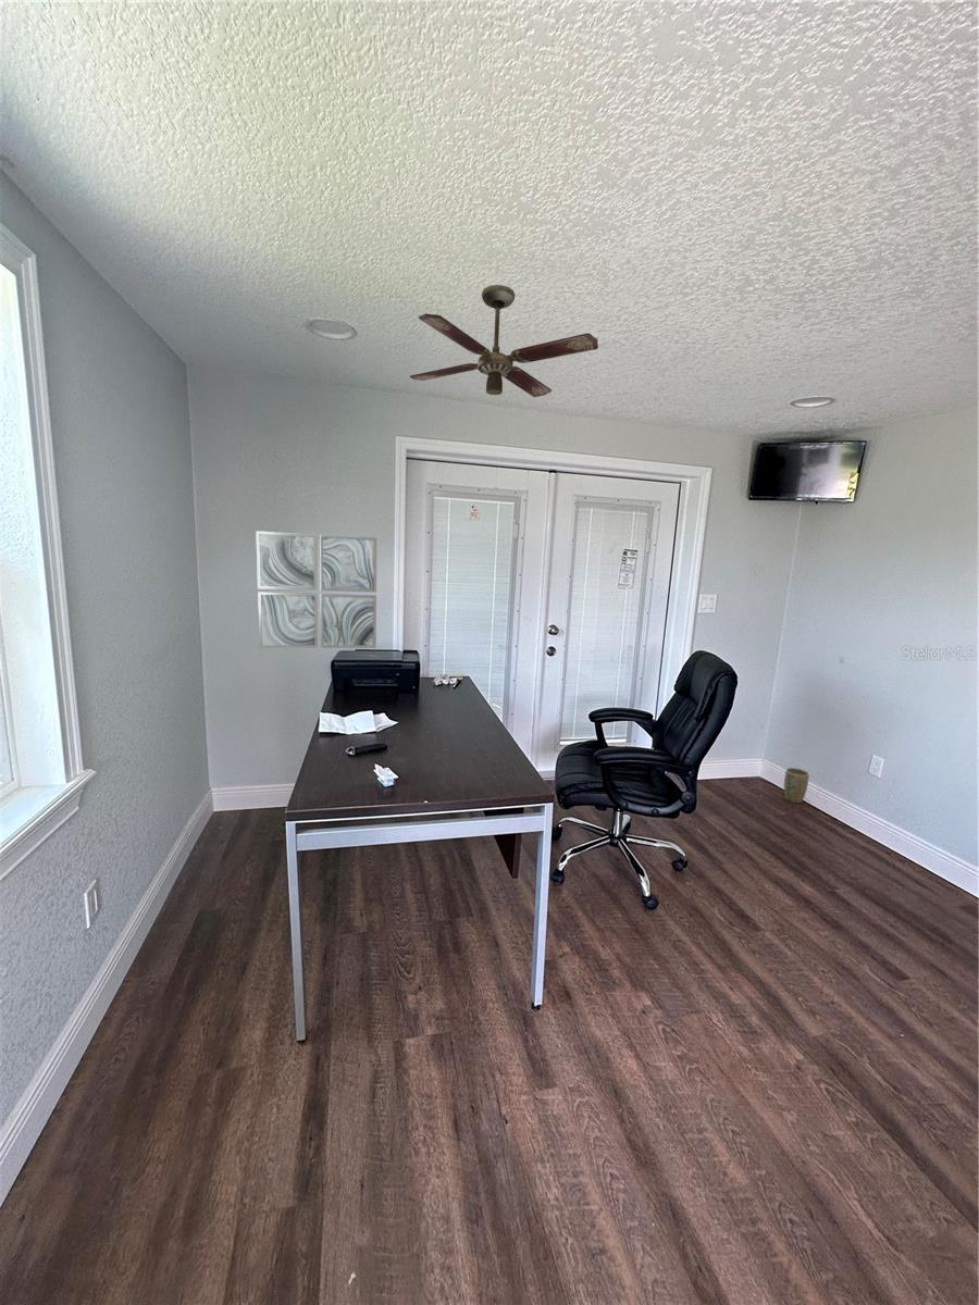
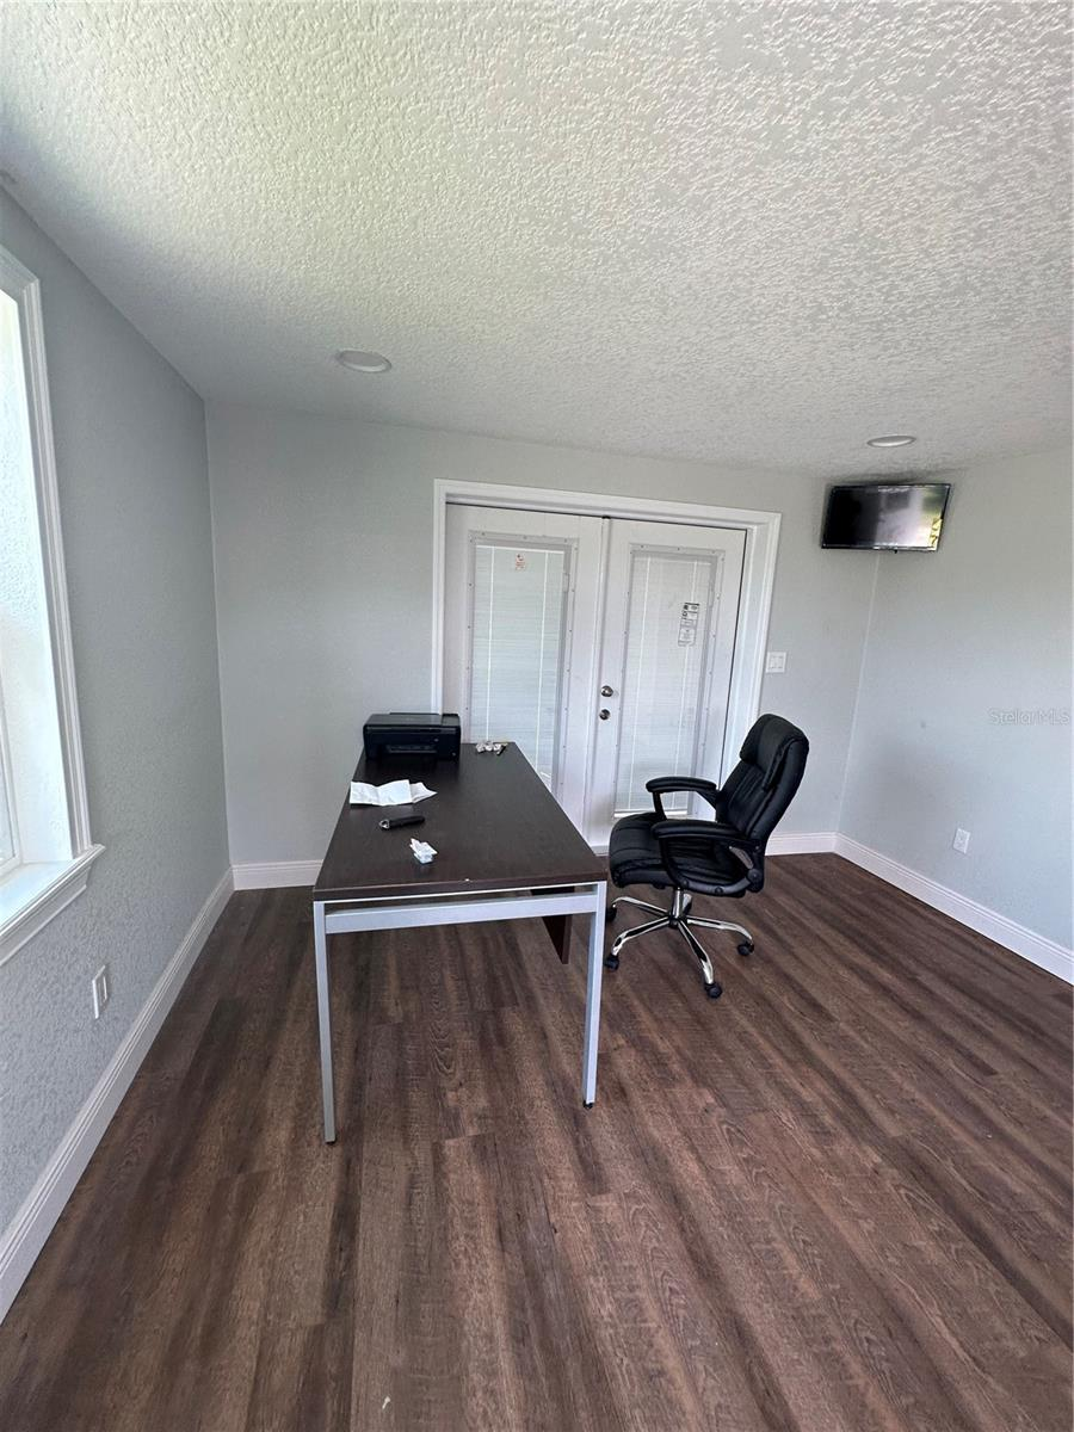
- ceiling fan [409,284,599,398]
- plant pot [783,767,810,804]
- wall art [255,530,377,649]
